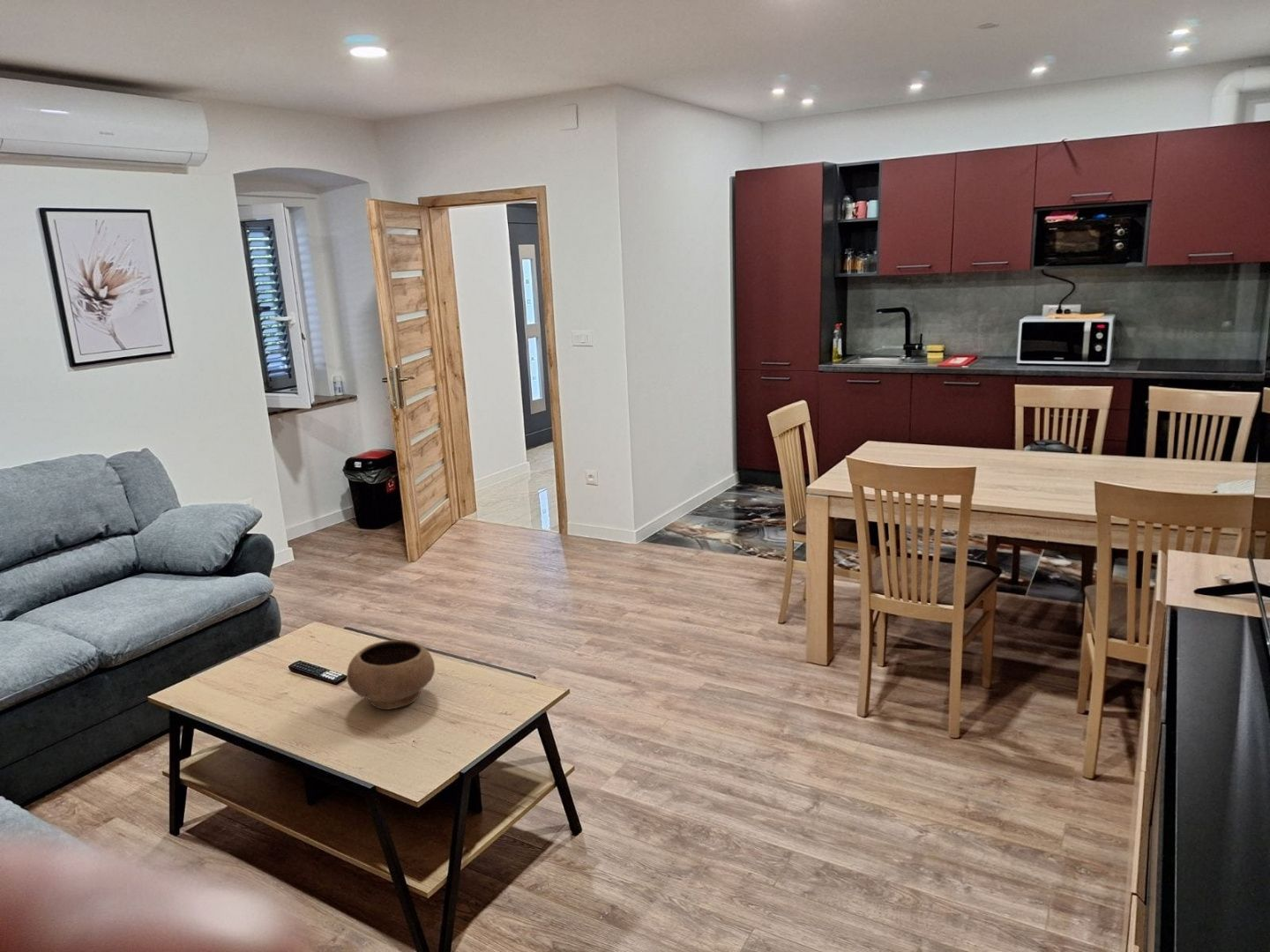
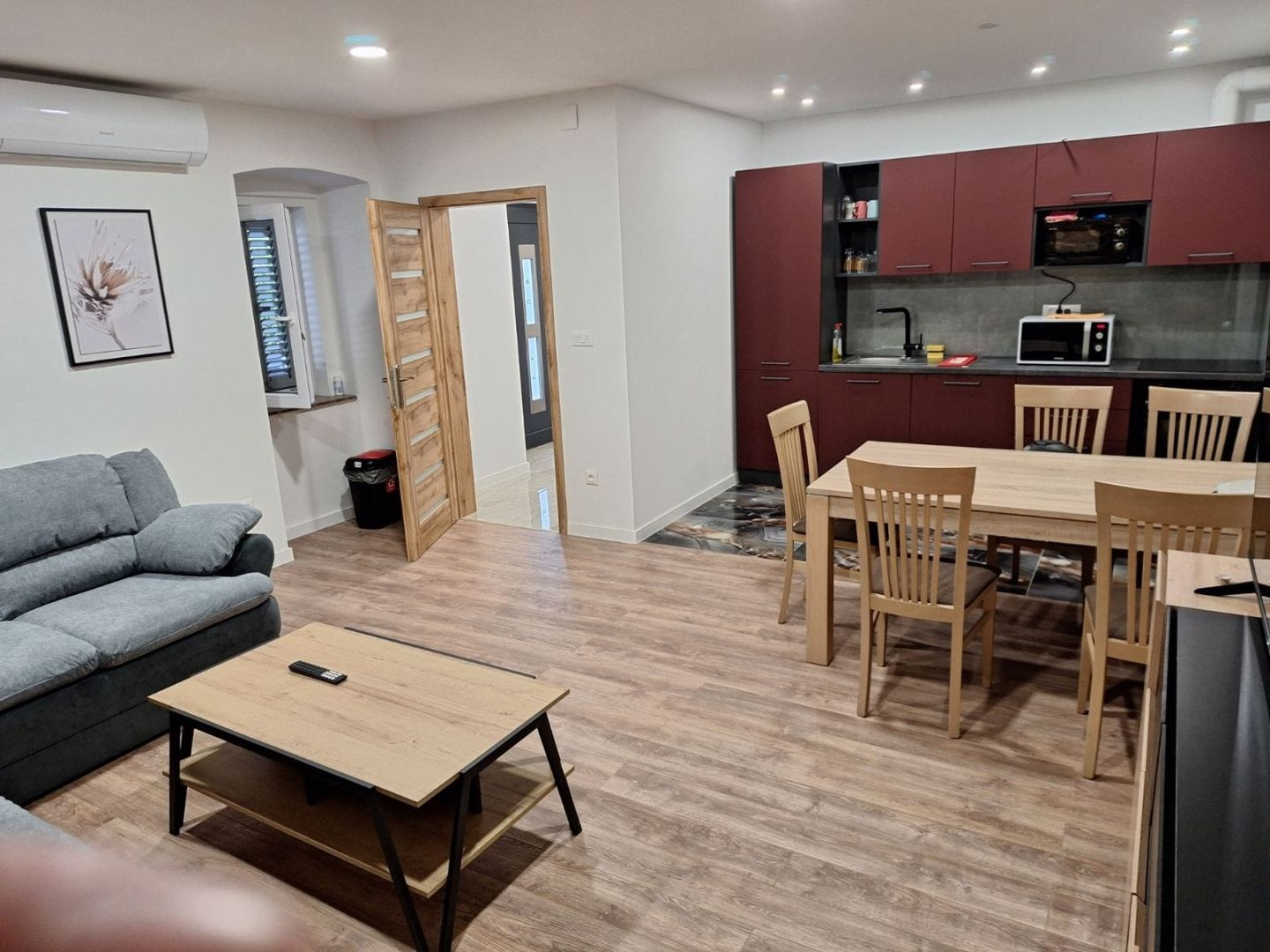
- bowl [346,639,436,710]
